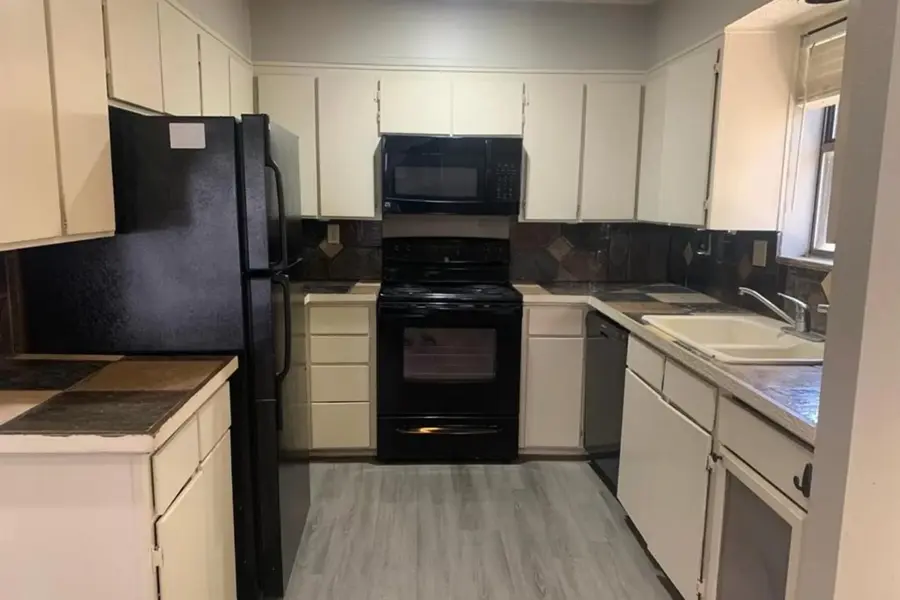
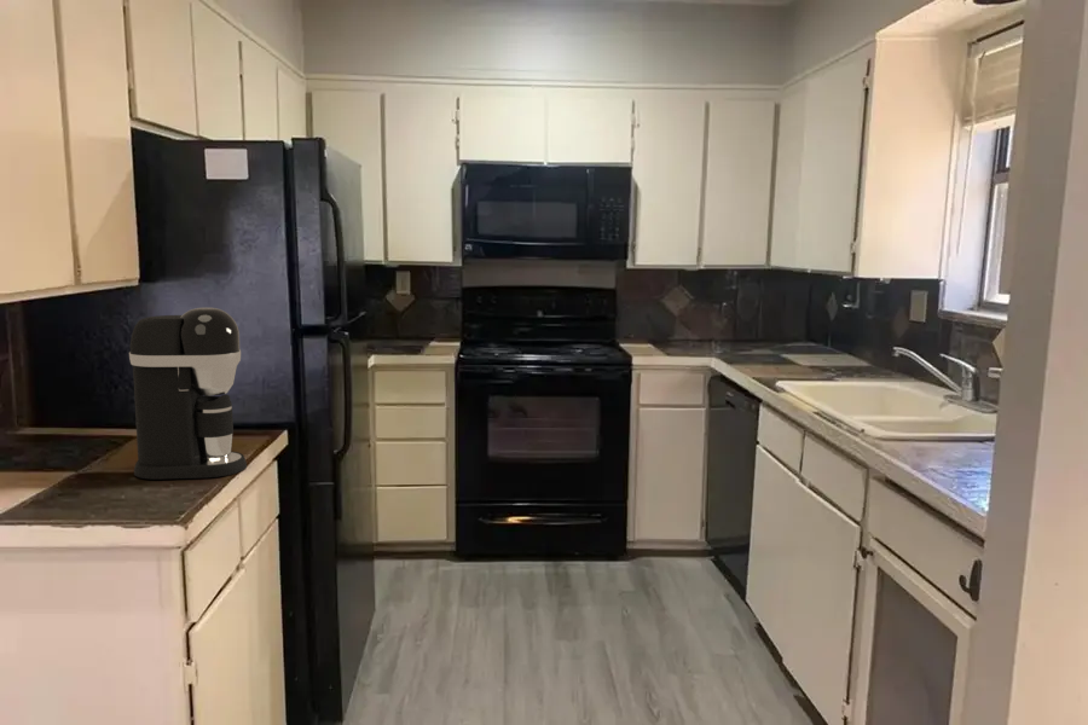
+ coffee maker [128,307,248,481]
